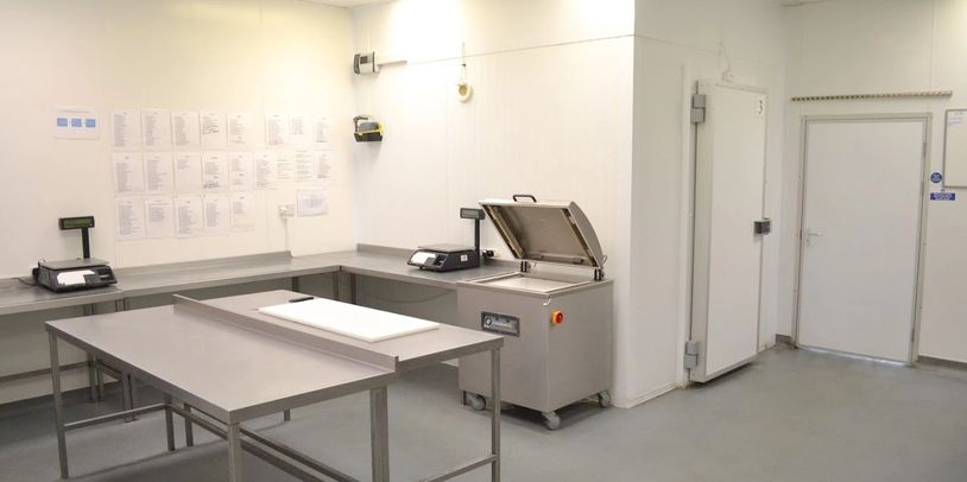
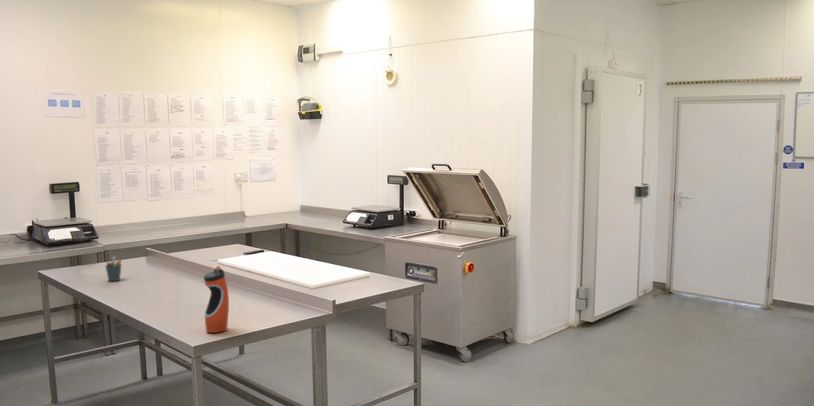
+ pen holder [104,255,123,282]
+ water bottle [203,265,230,334]
